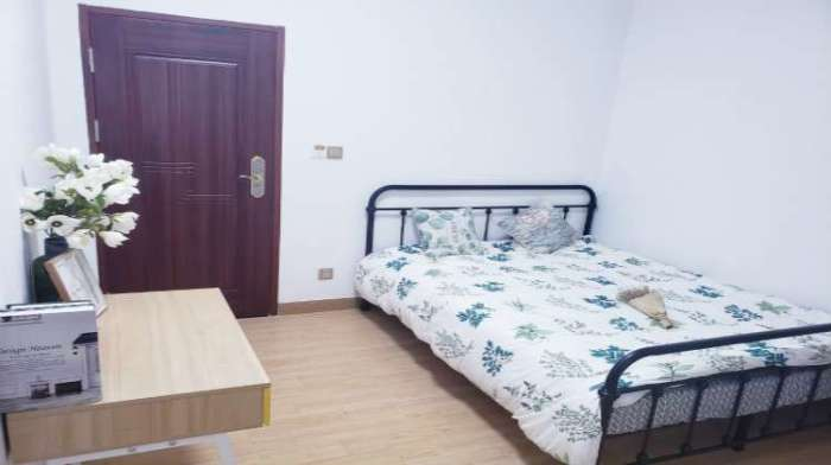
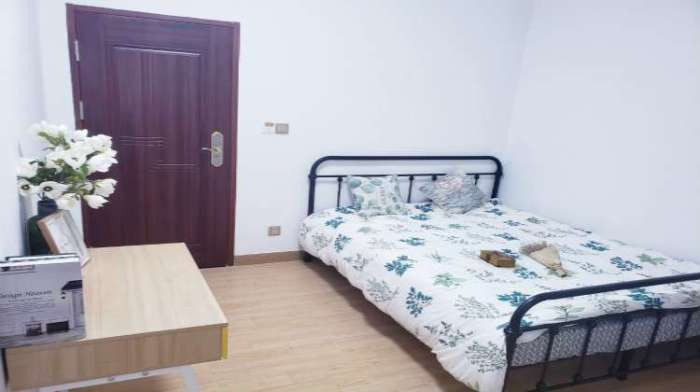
+ book [478,249,517,268]
